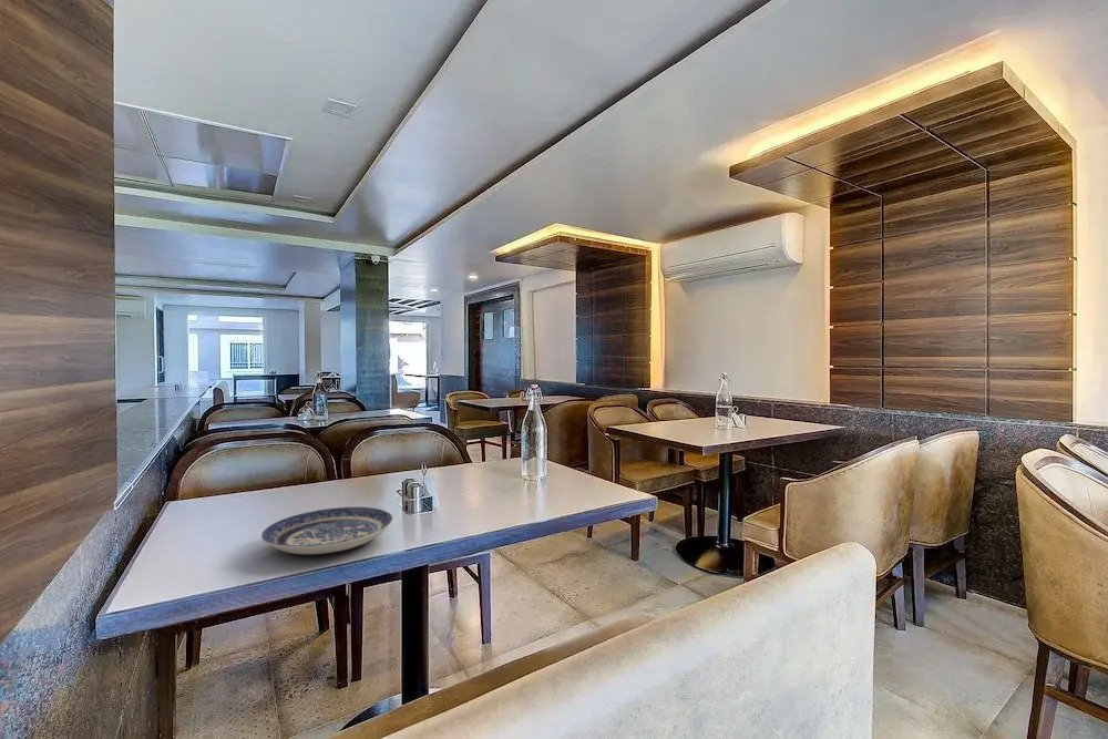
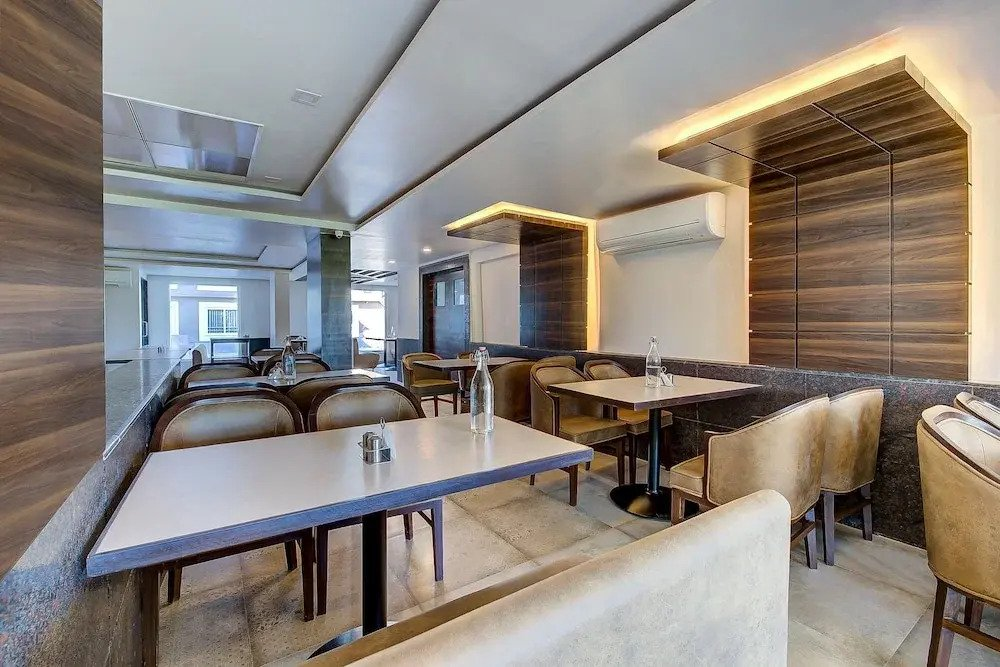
- plate [260,506,394,555]
